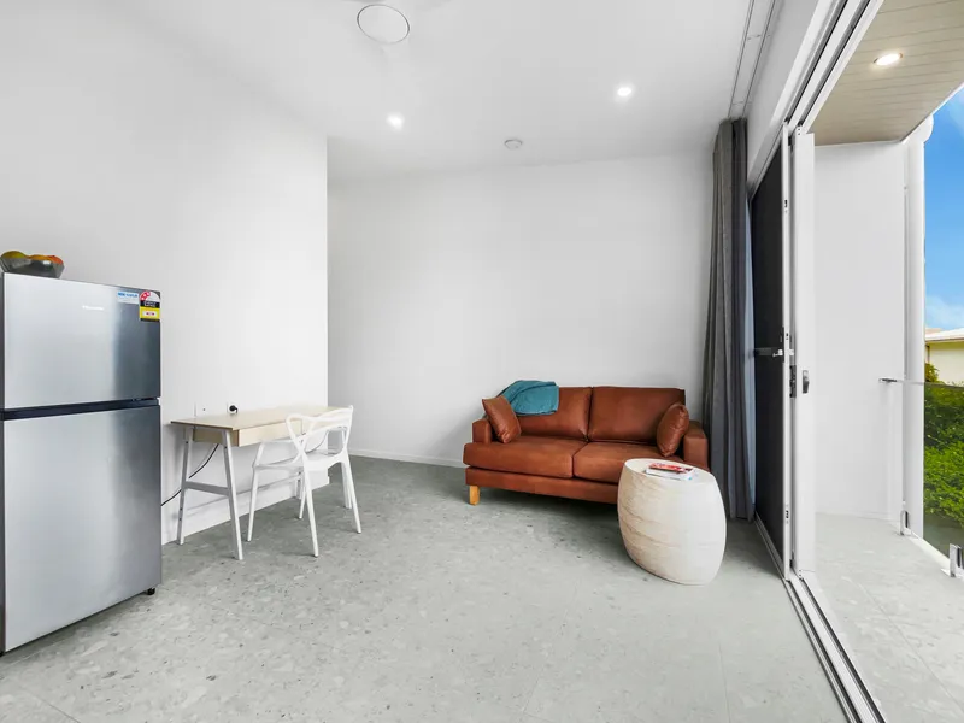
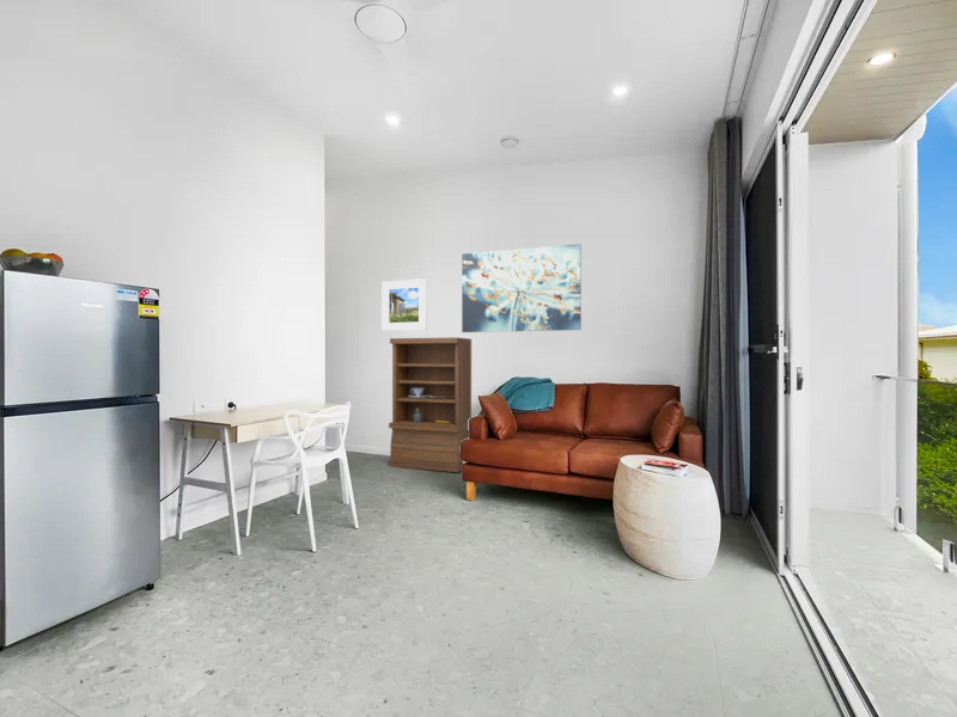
+ bookshelf [388,336,473,473]
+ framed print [382,277,428,332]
+ wall art [461,243,583,333]
